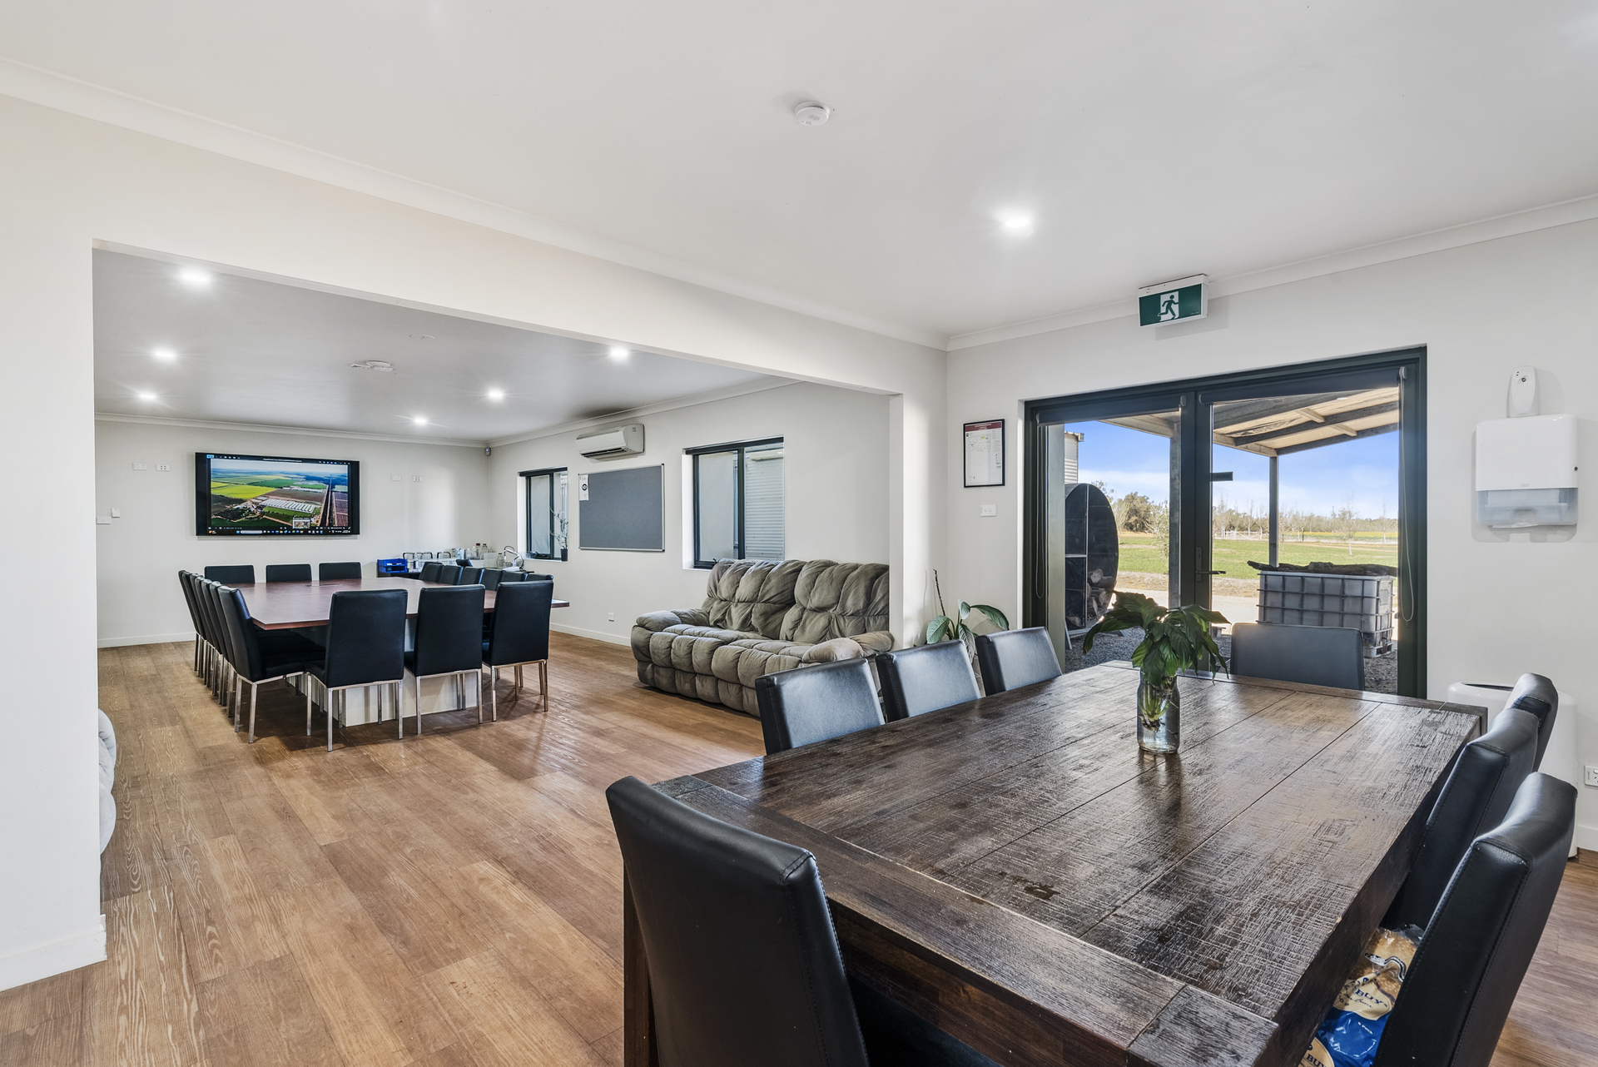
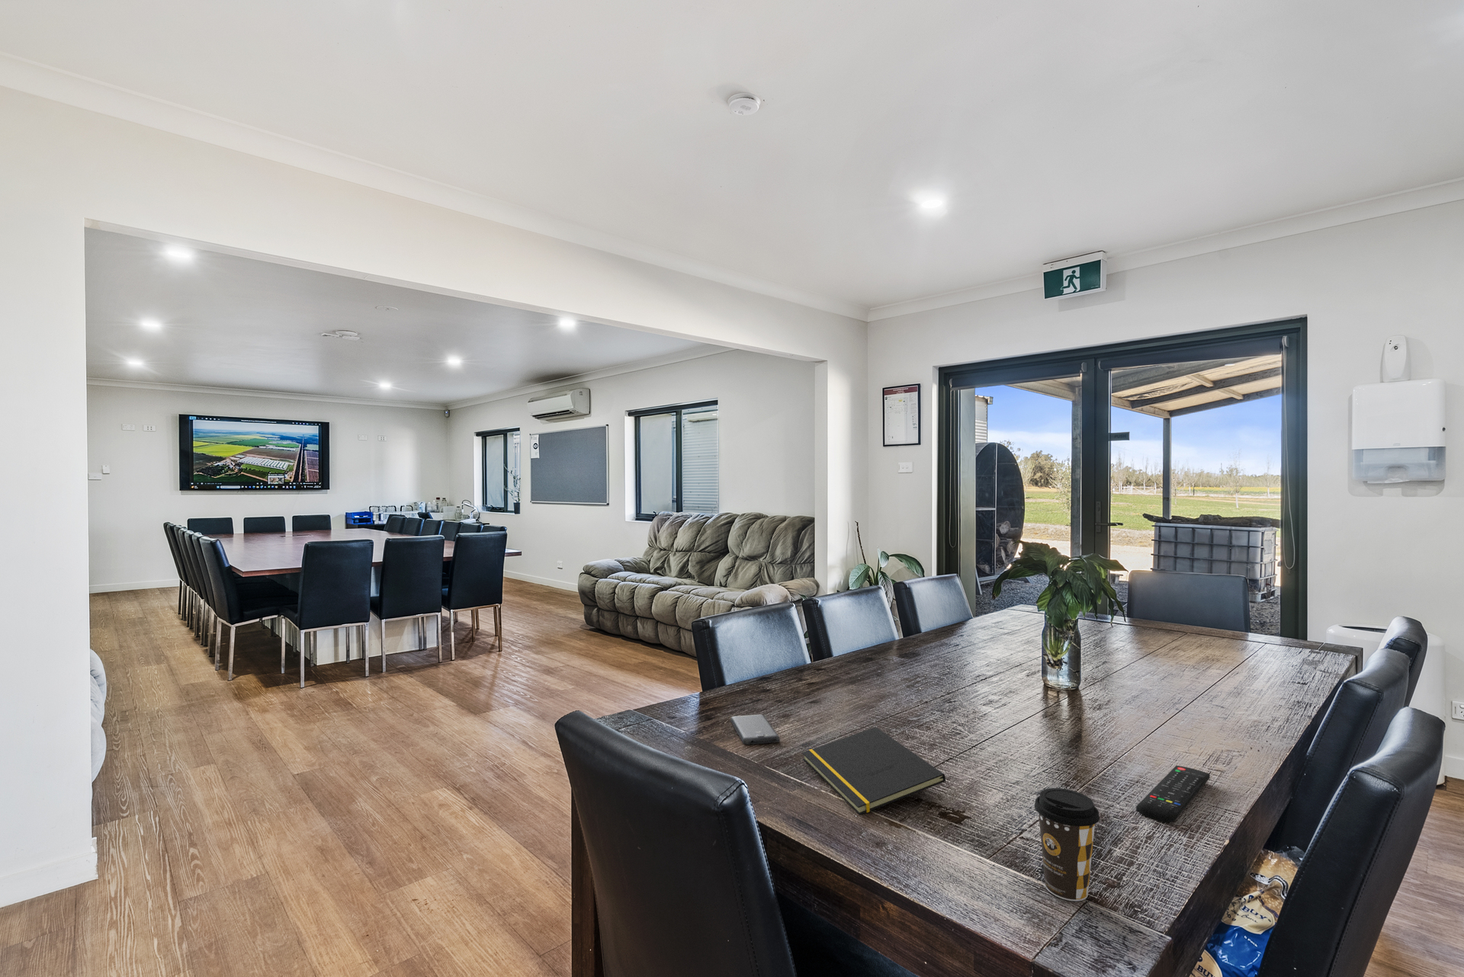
+ notepad [802,726,946,816]
+ remote control [1136,765,1211,823]
+ smartphone [730,713,781,746]
+ coffee cup [1034,787,1101,902]
